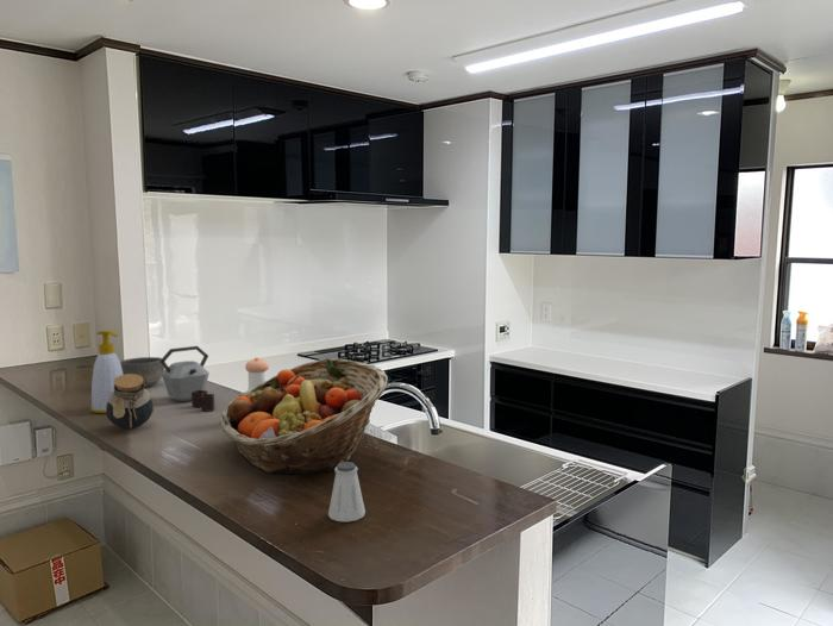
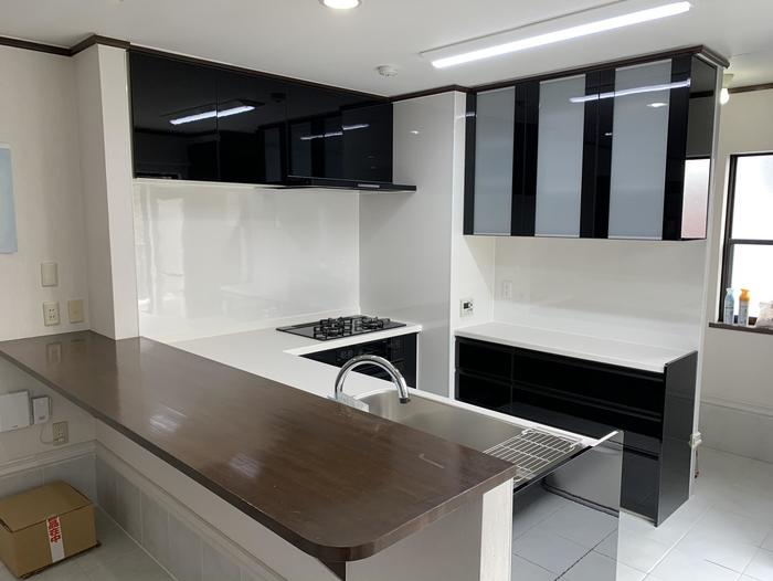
- kettle [159,345,215,413]
- jar [106,374,155,430]
- pepper shaker [244,356,270,392]
- soap bottle [89,328,123,414]
- fruit basket [219,357,389,475]
- saltshaker [327,461,367,522]
- bowl [119,356,165,388]
